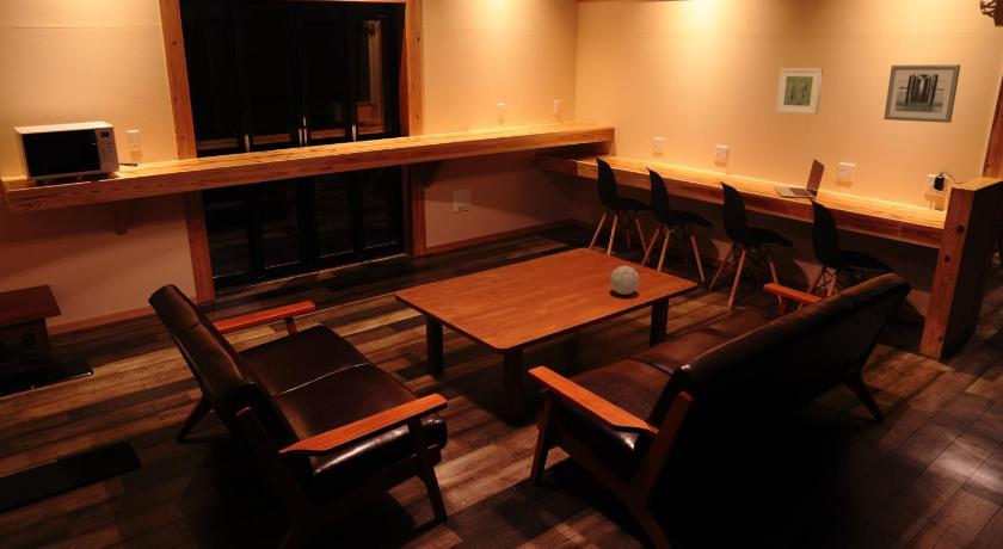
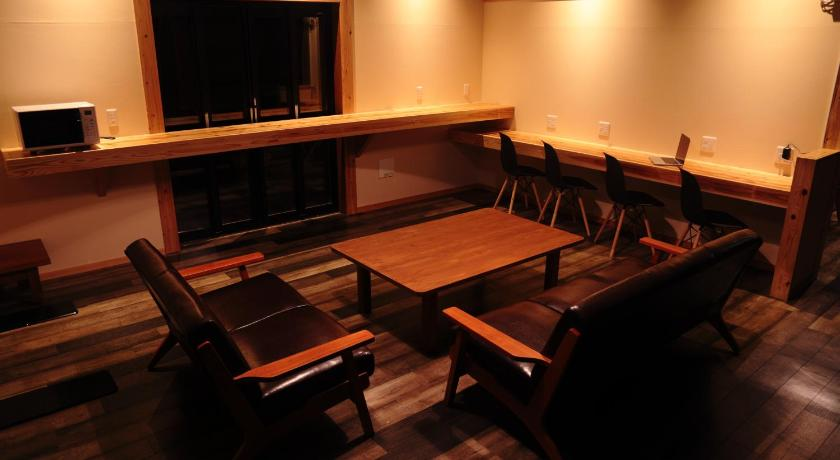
- wall art [882,63,961,124]
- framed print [774,67,824,116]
- decorative ball [609,265,640,296]
